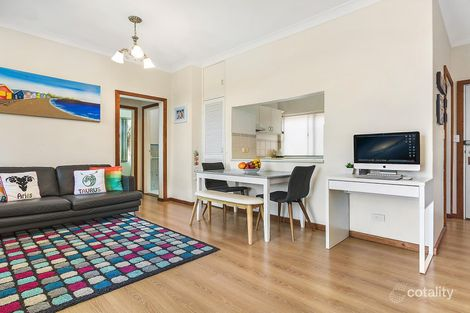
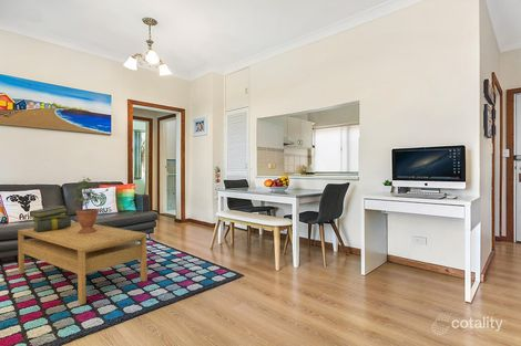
+ potted plant [70,177,100,233]
+ coffee table [17,221,149,305]
+ stack of books [29,205,72,232]
